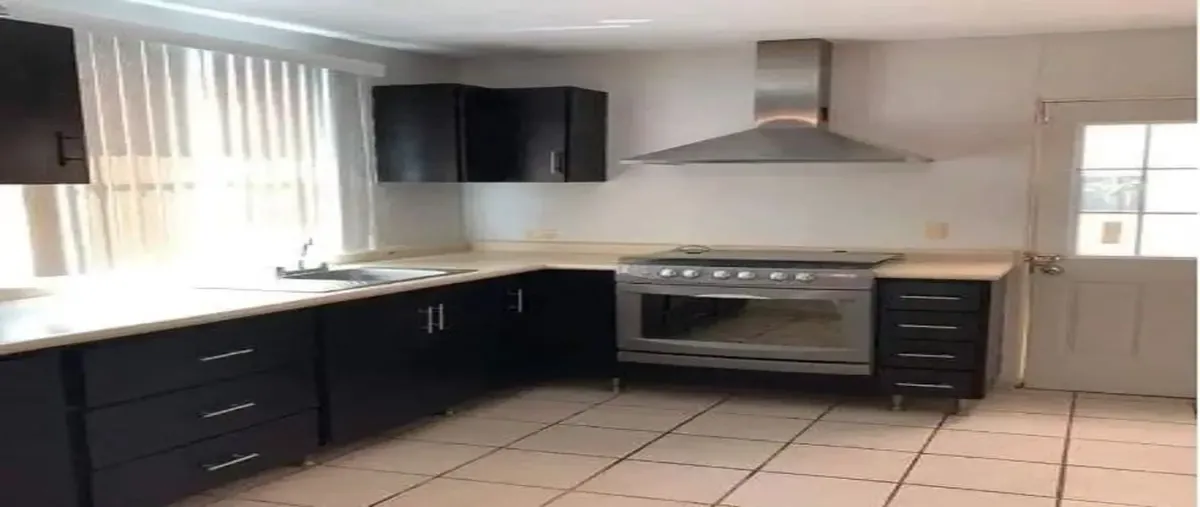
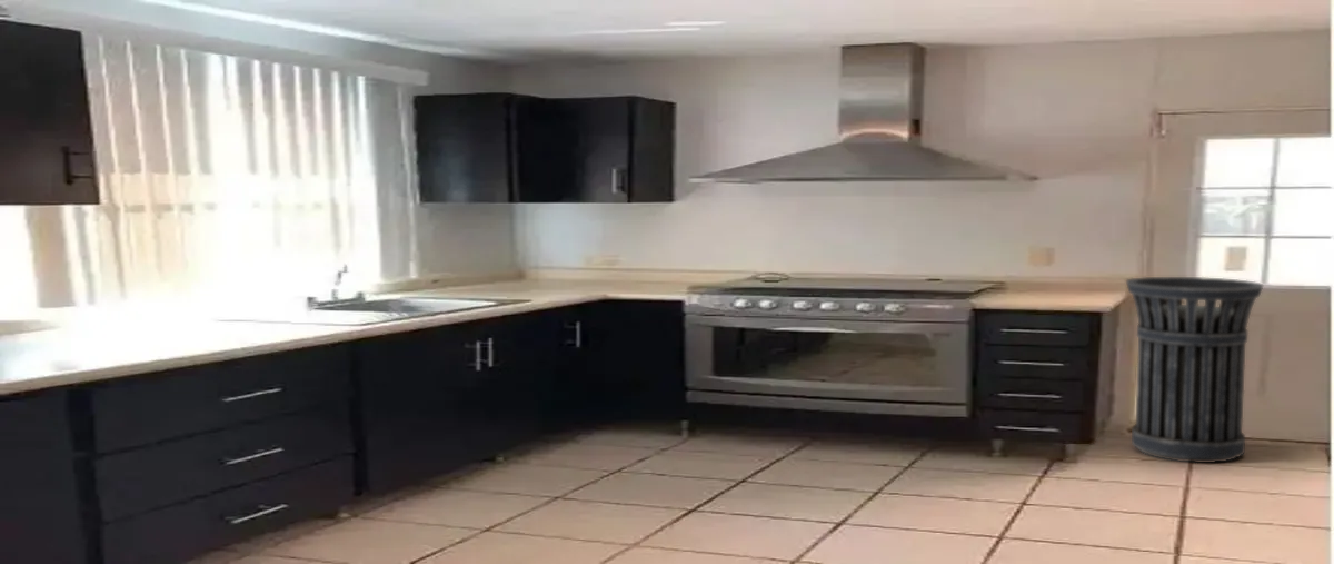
+ trash can [1125,276,1265,464]
